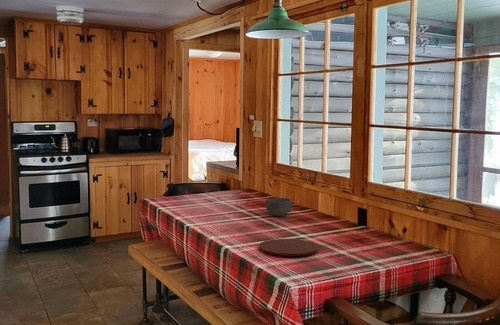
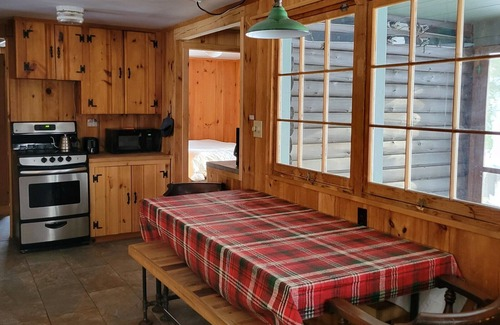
- bowl [264,197,293,218]
- plate [258,238,320,257]
